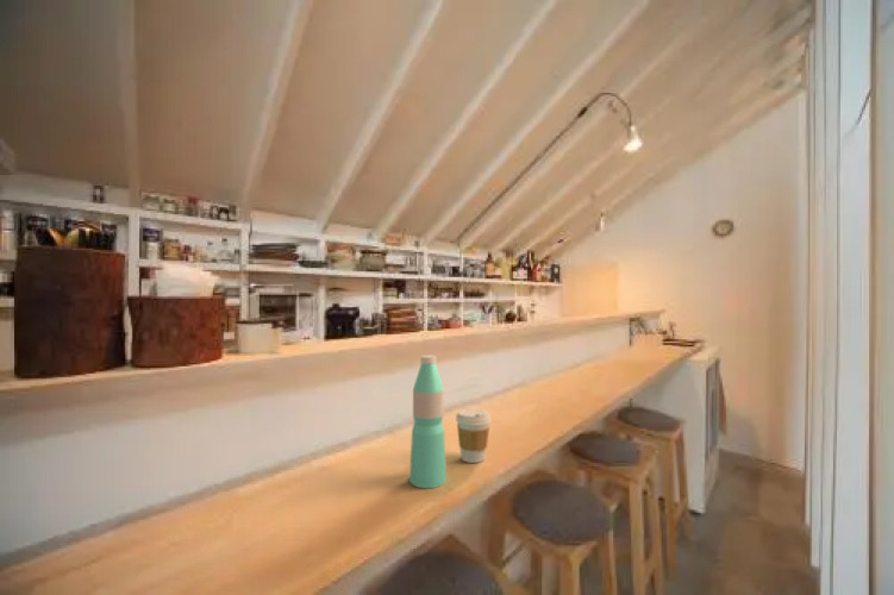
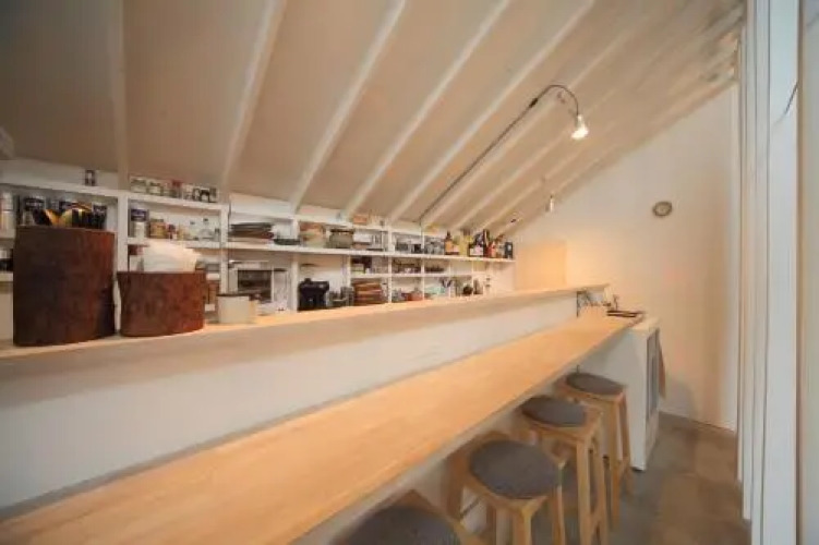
- coffee cup [455,408,492,464]
- water bottle [408,353,448,489]
